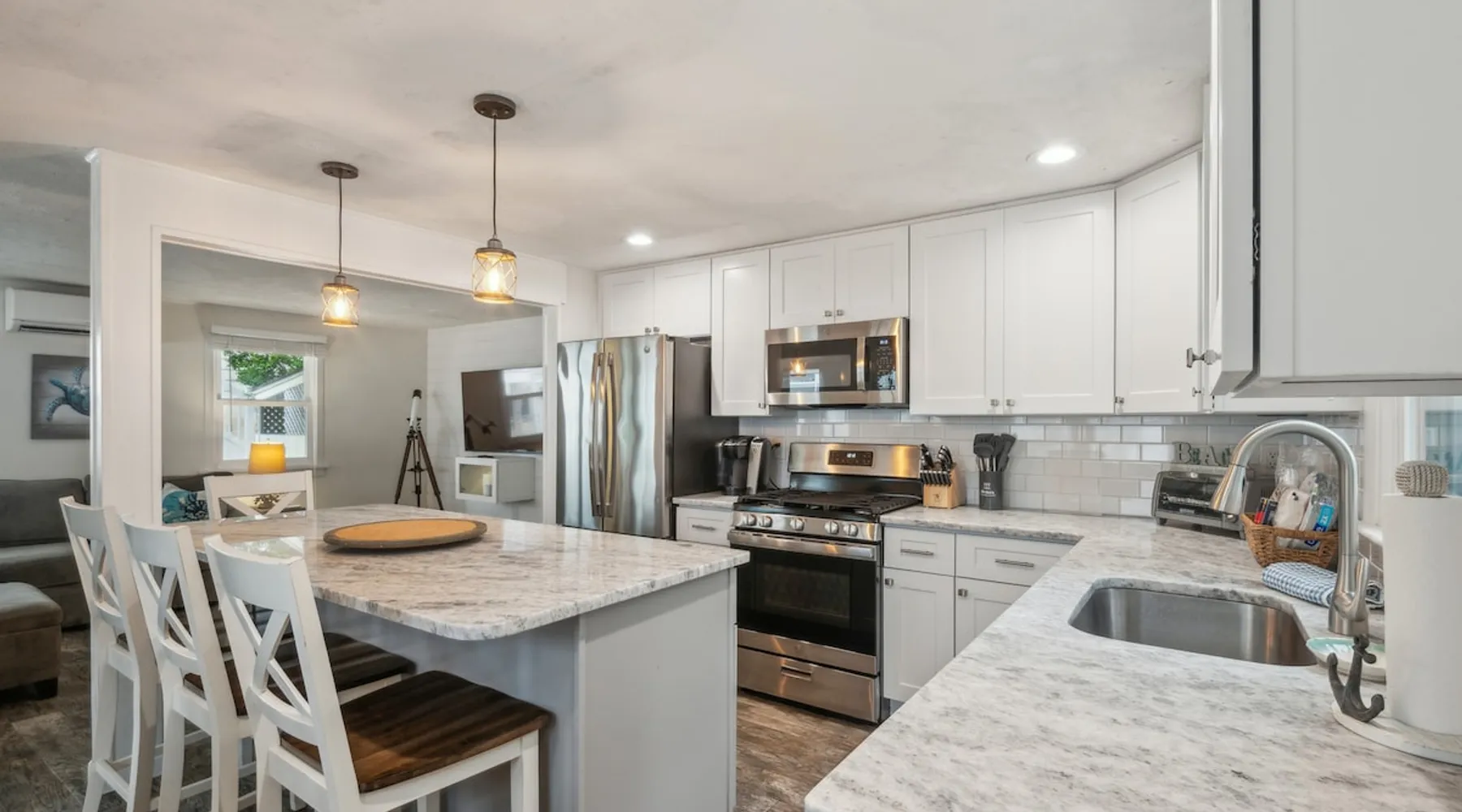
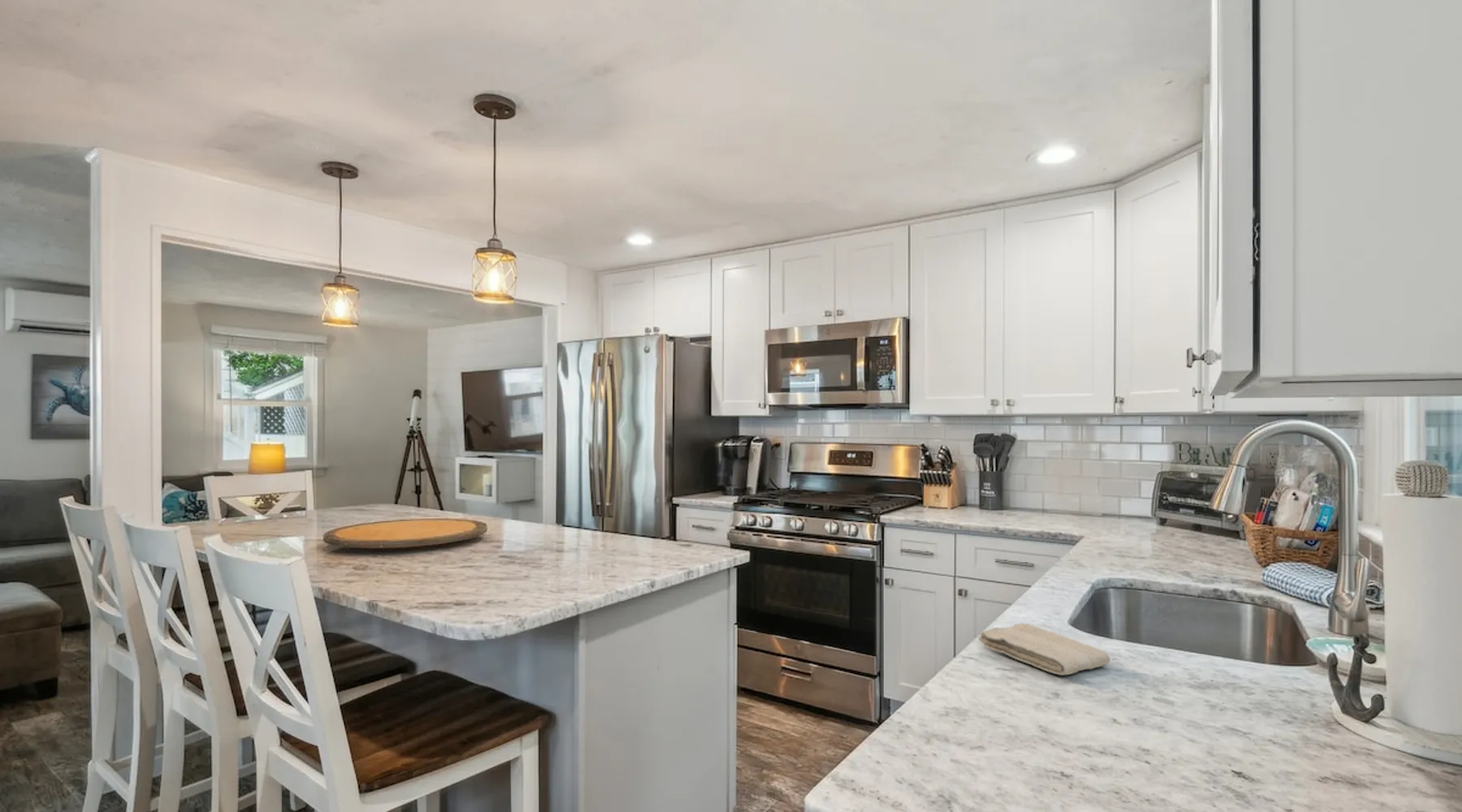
+ washcloth [978,622,1111,676]
